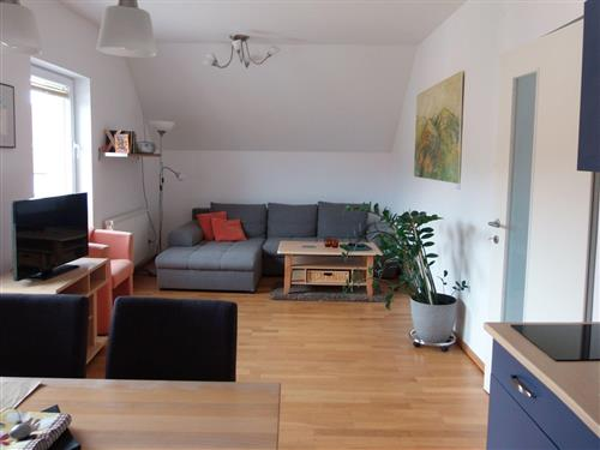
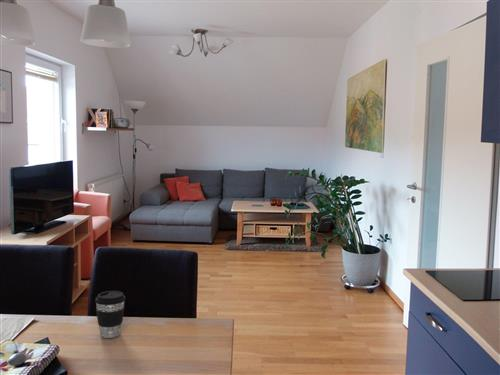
+ coffee cup [94,290,127,339]
